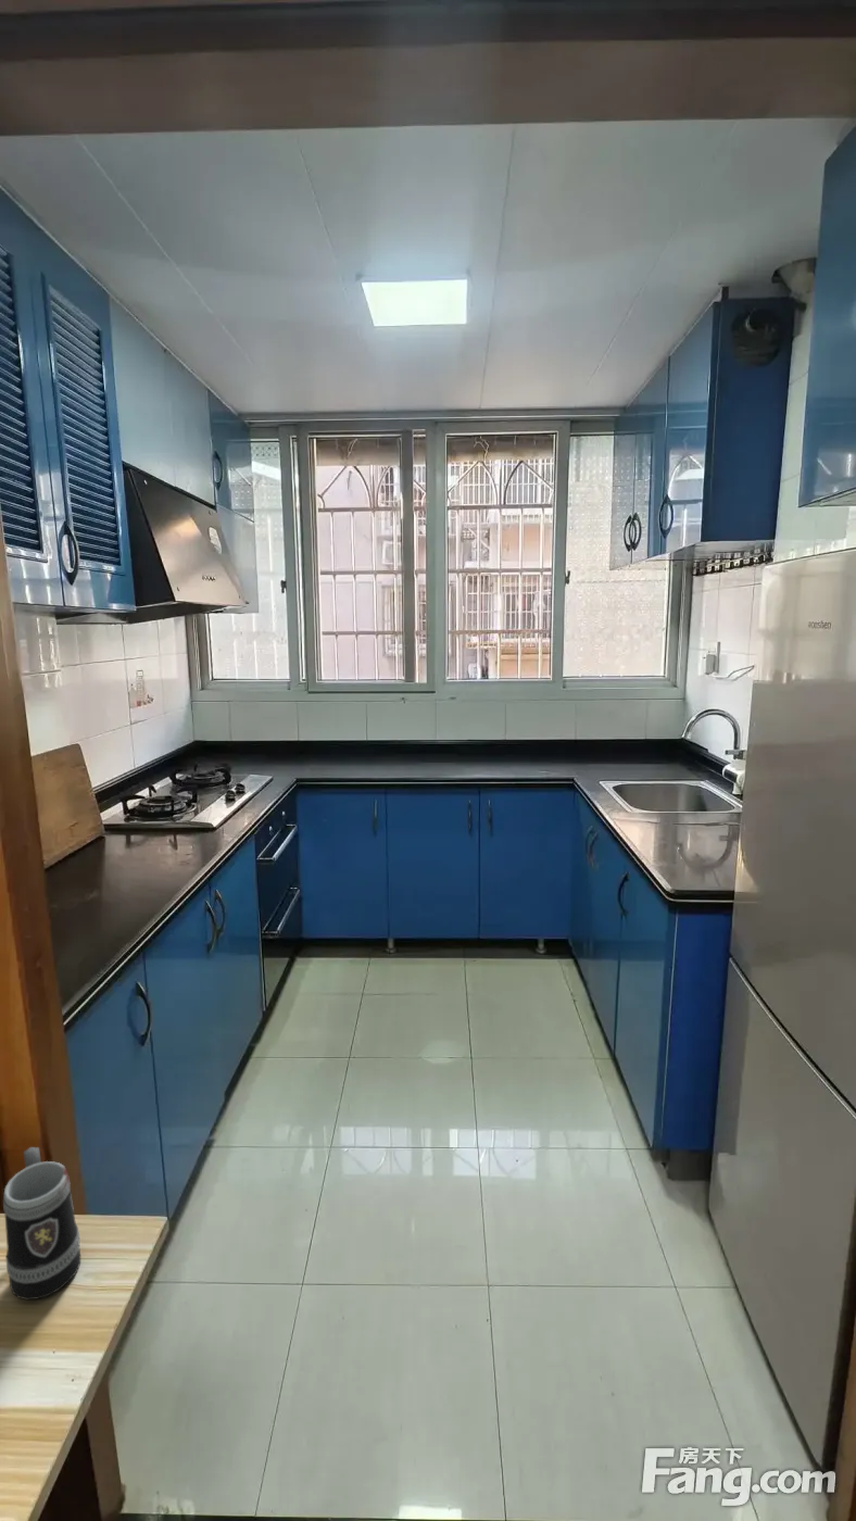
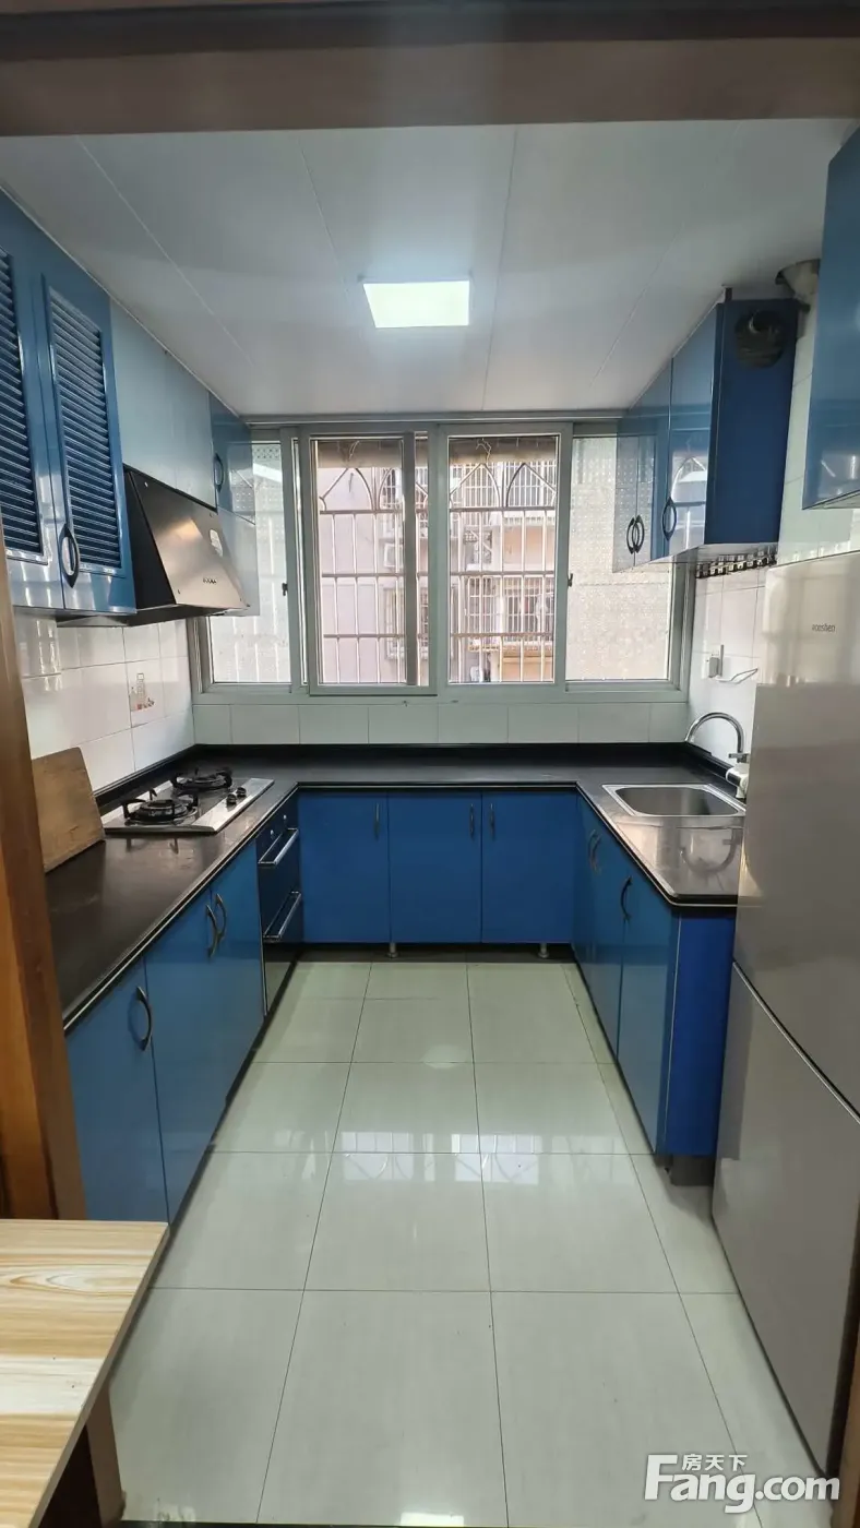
- mug [2,1146,81,1300]
